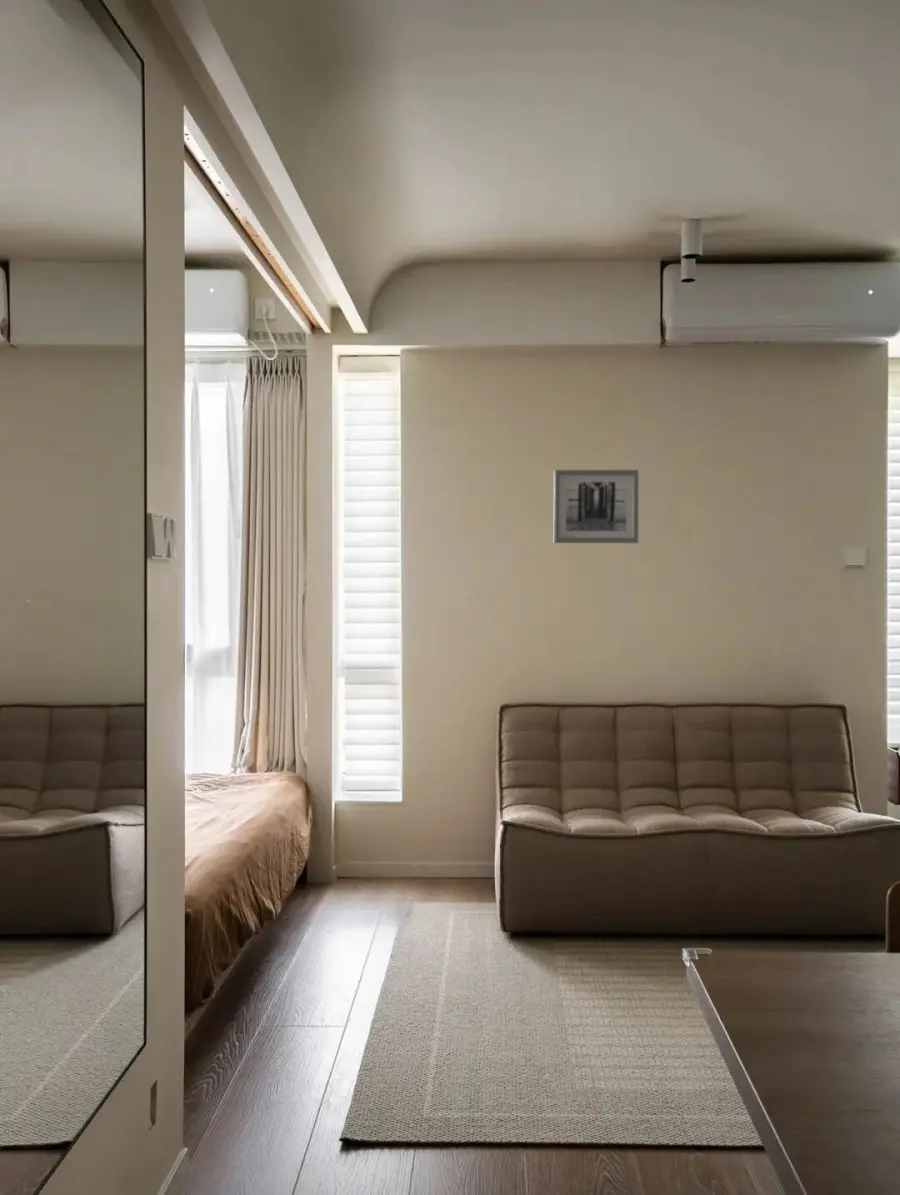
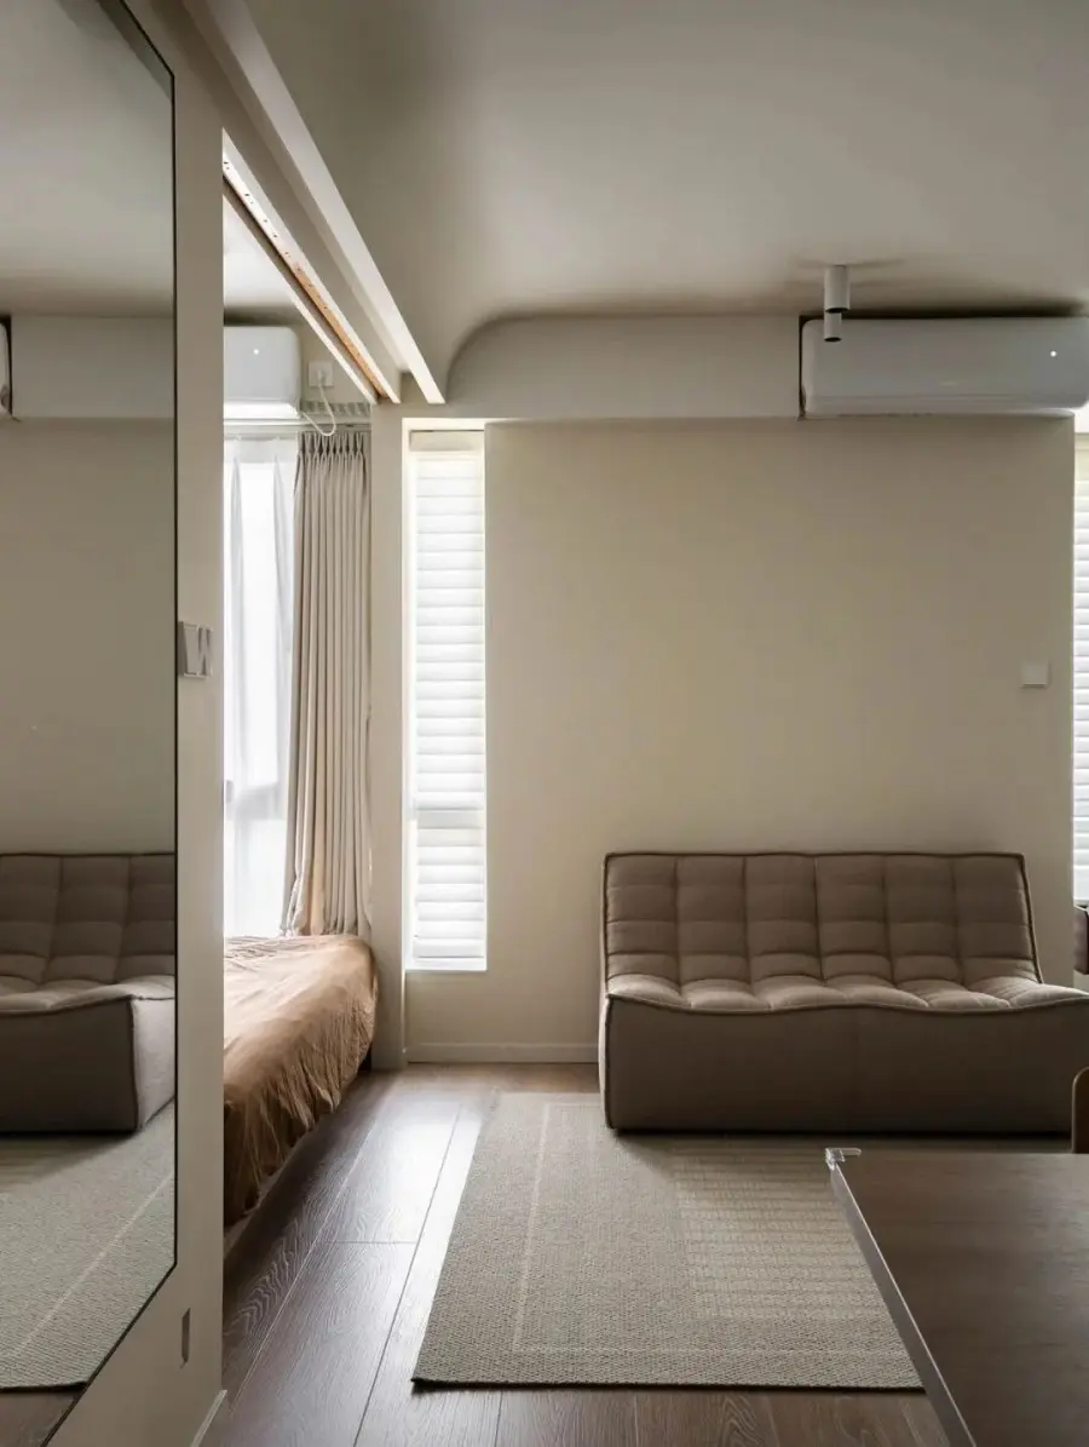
- wall art [553,469,640,544]
